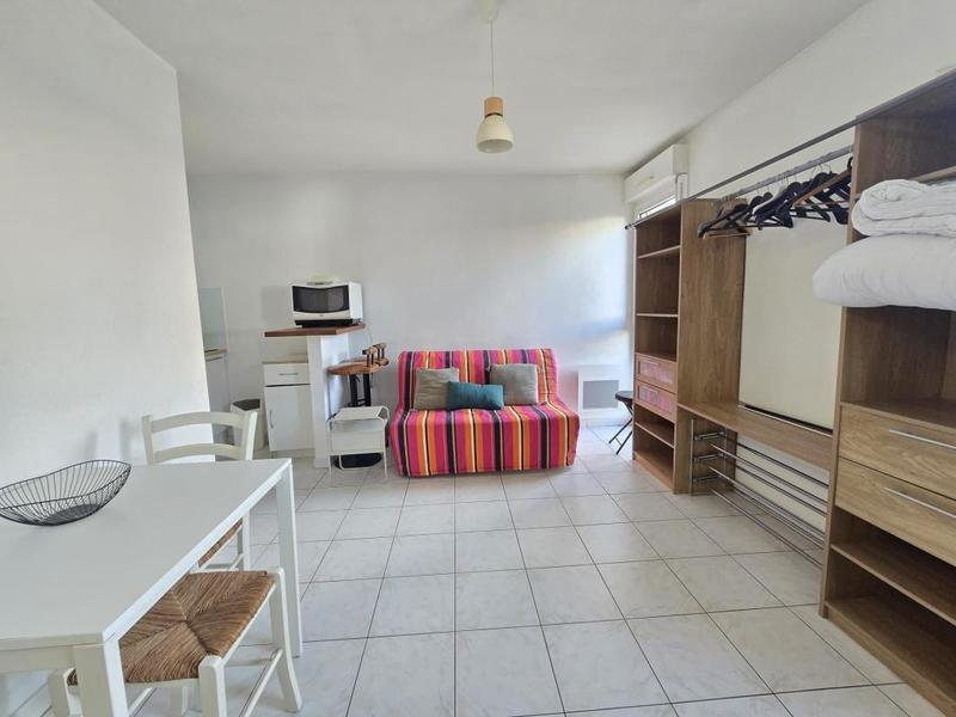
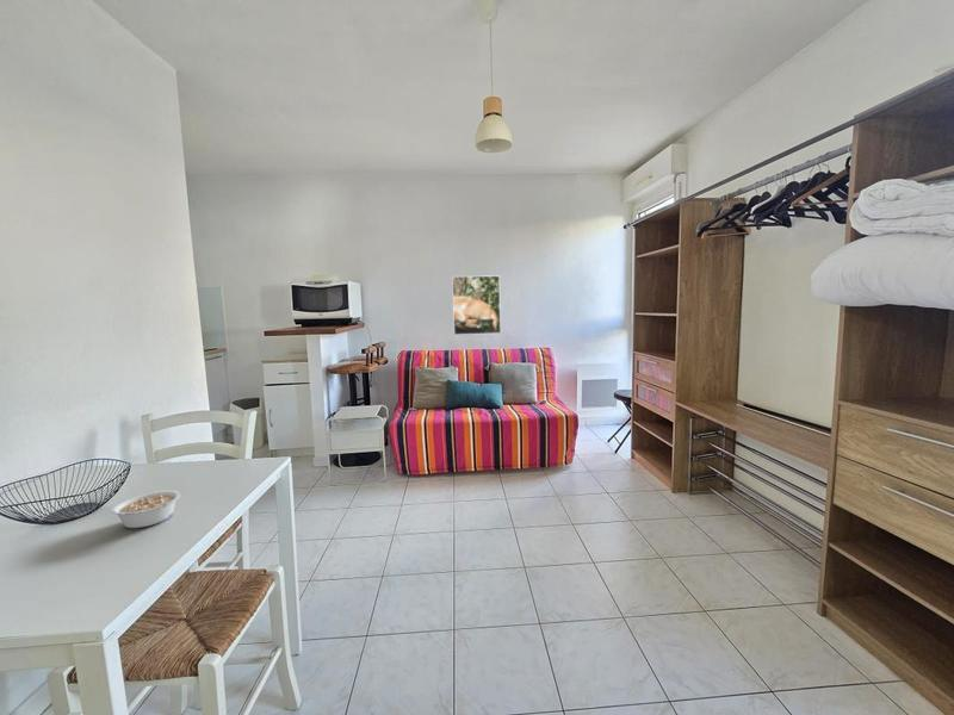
+ legume [110,490,181,529]
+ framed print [451,274,502,336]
